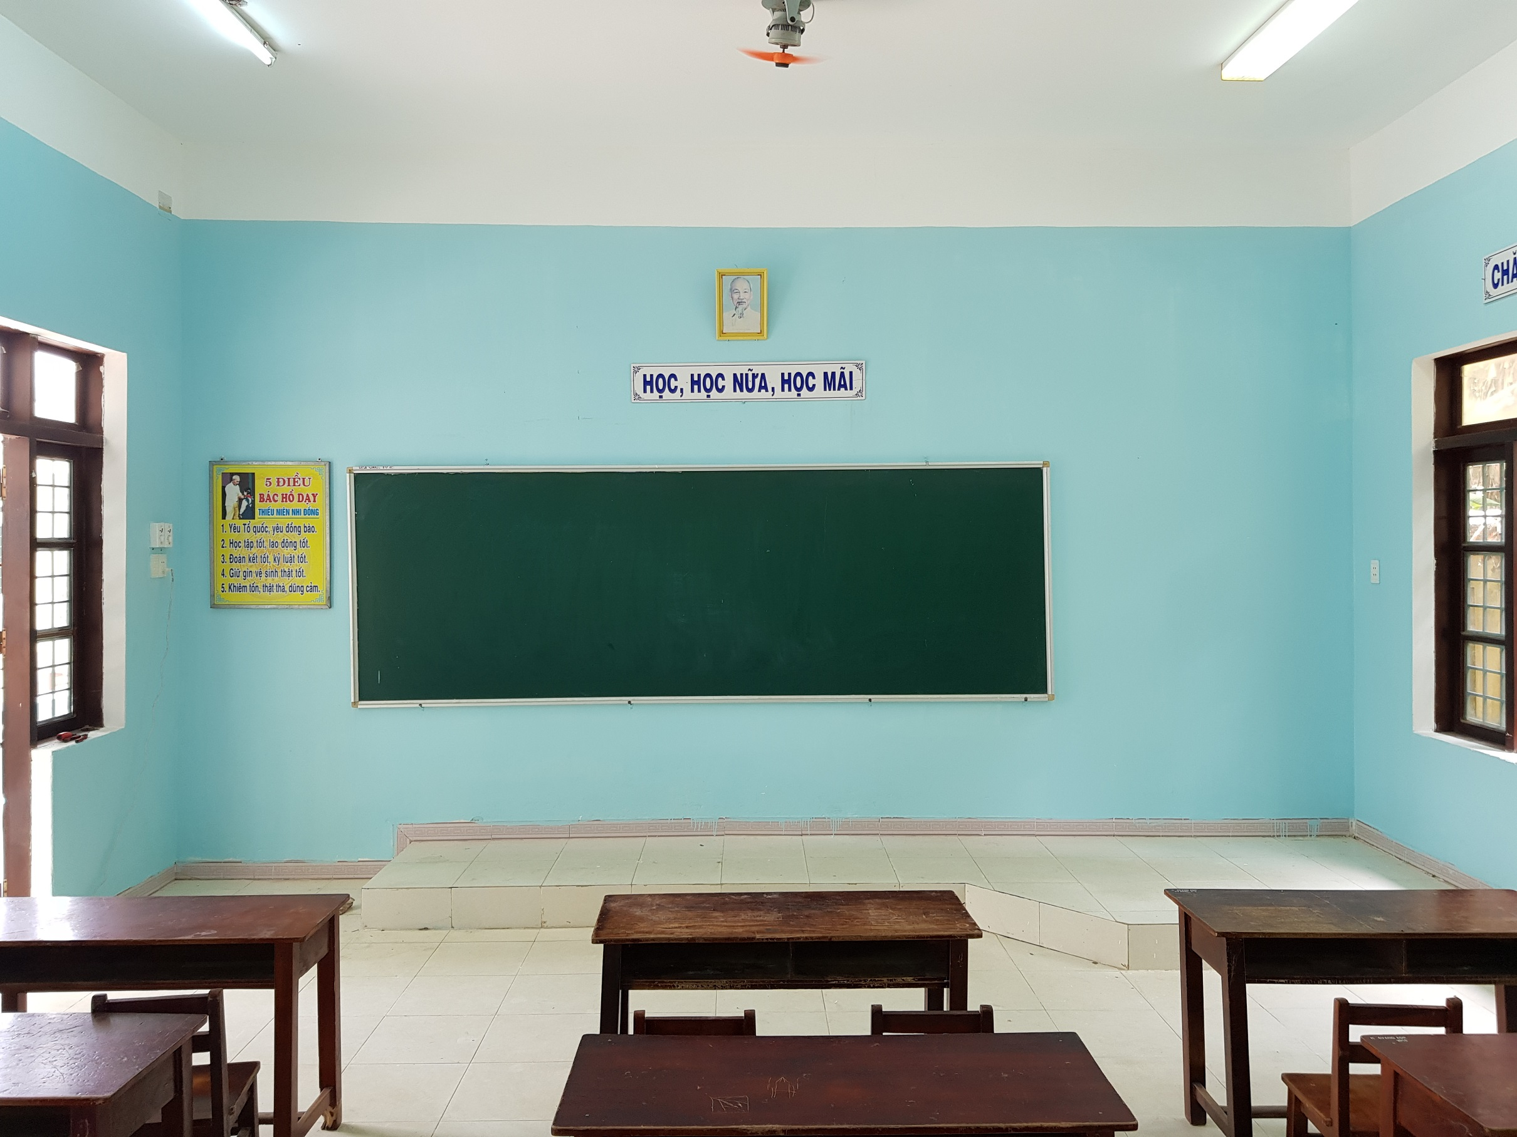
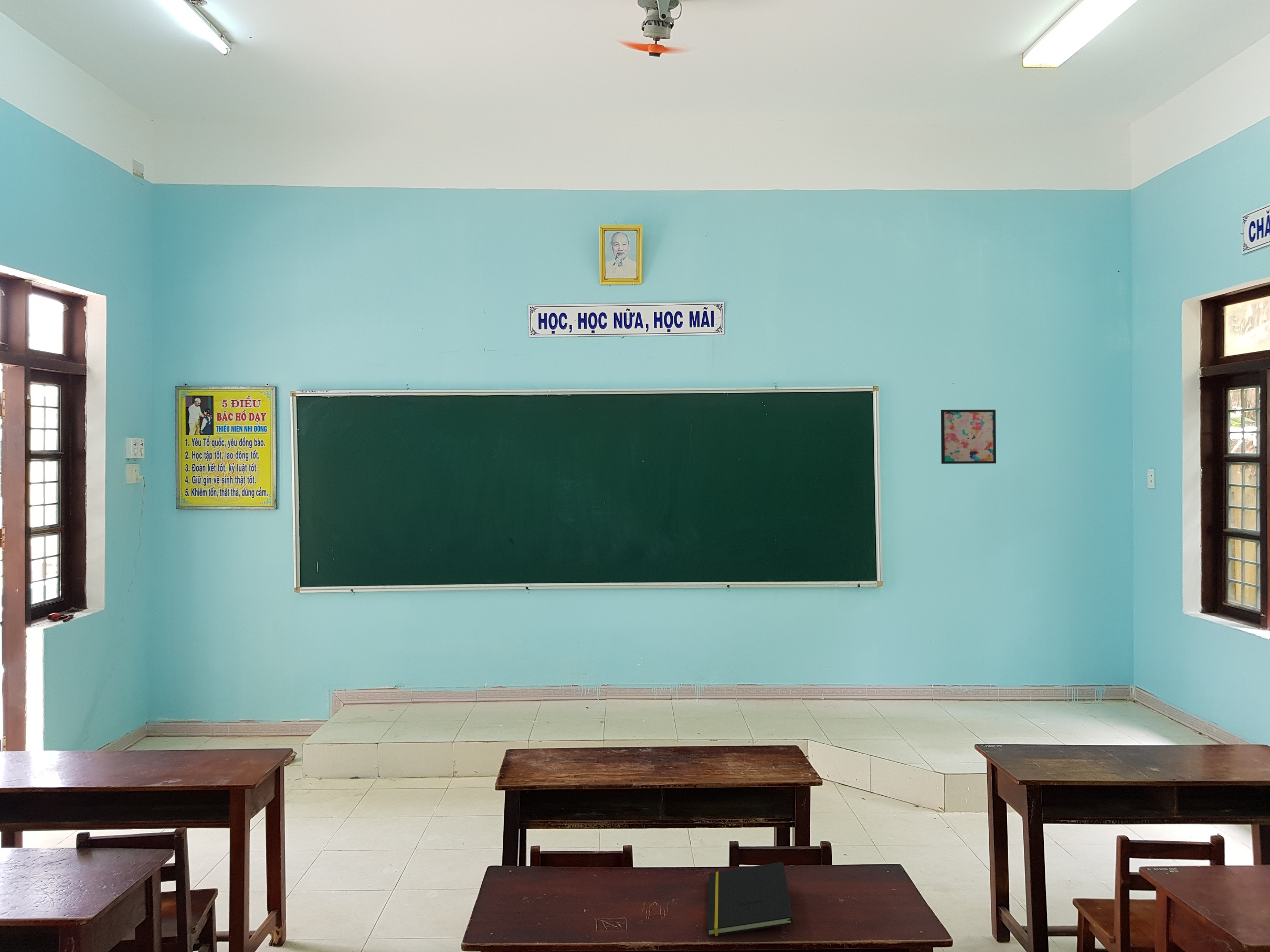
+ notepad [706,861,793,937]
+ wall art [940,409,997,464]
